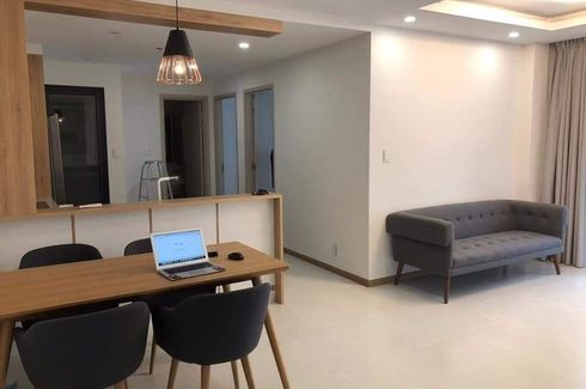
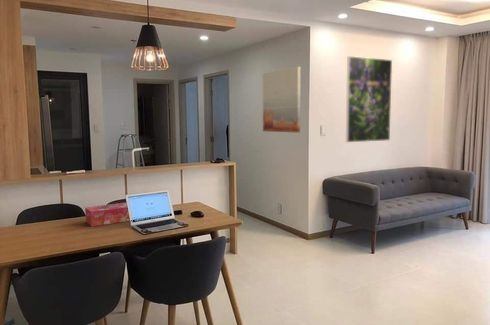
+ wall art [262,66,301,133]
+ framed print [345,55,393,143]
+ tissue box [84,201,131,227]
